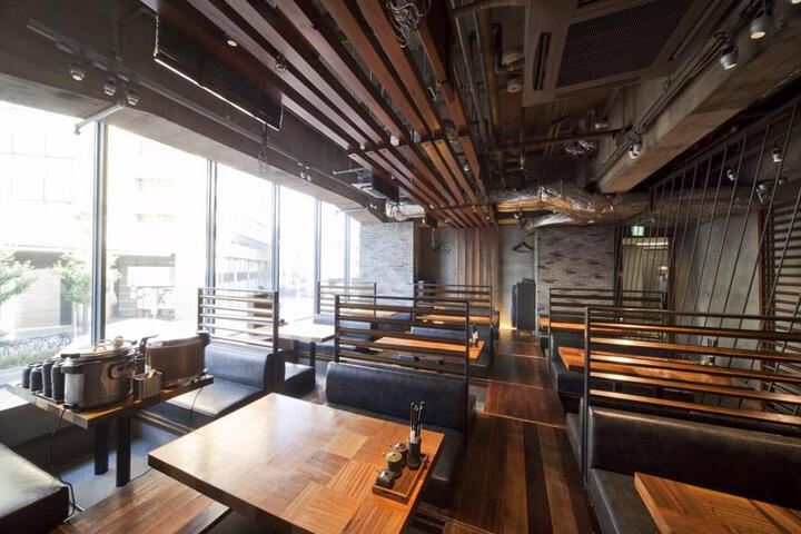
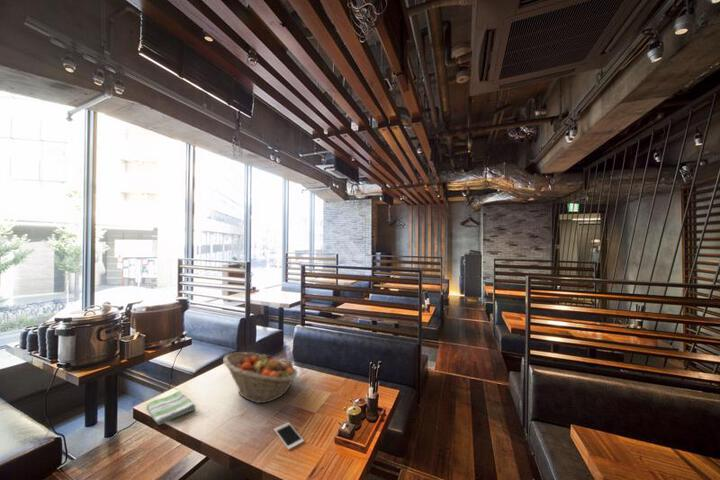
+ dish towel [146,390,197,425]
+ cell phone [273,421,305,451]
+ fruit basket [222,351,299,404]
